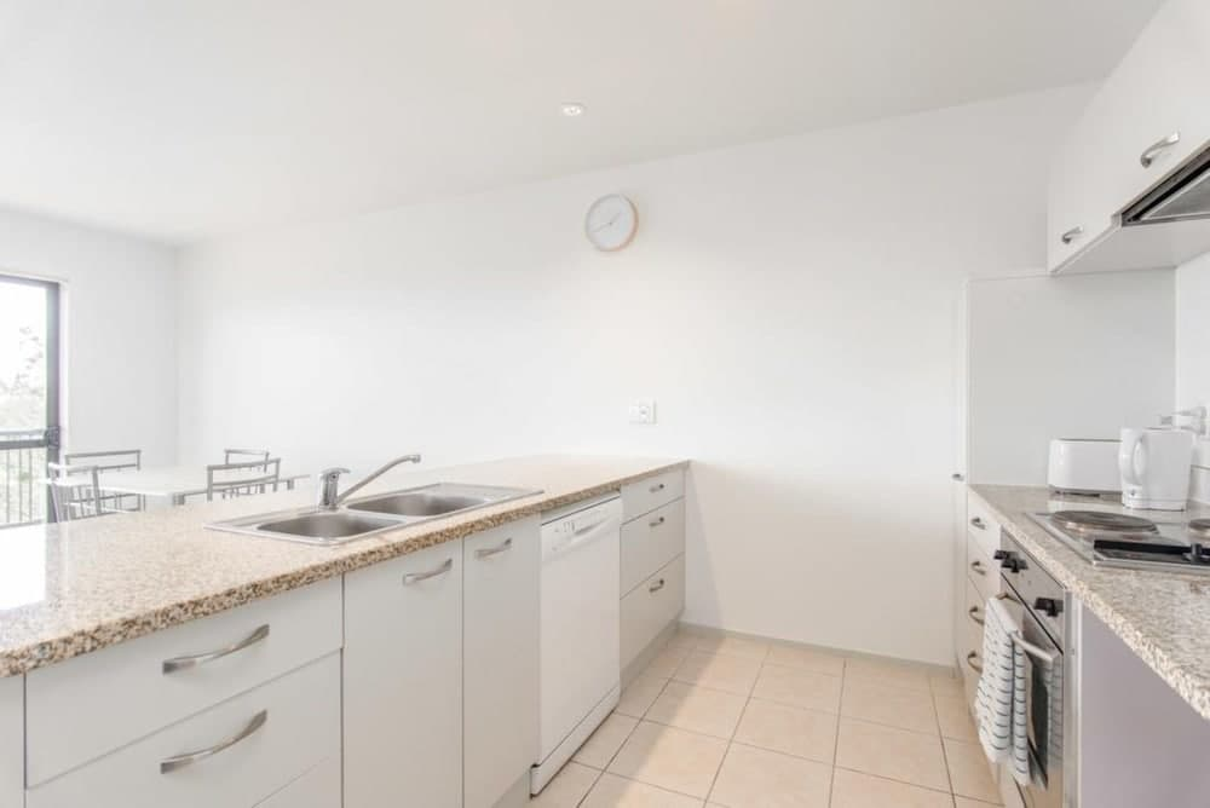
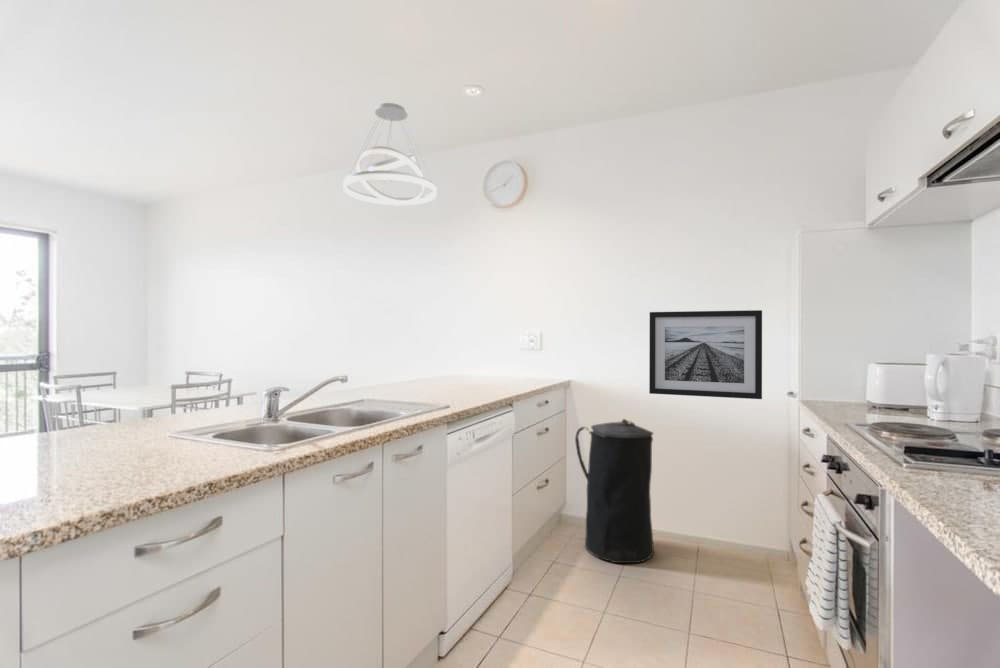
+ trash can [574,418,655,564]
+ pendant light [343,102,438,206]
+ wall art [648,309,763,400]
